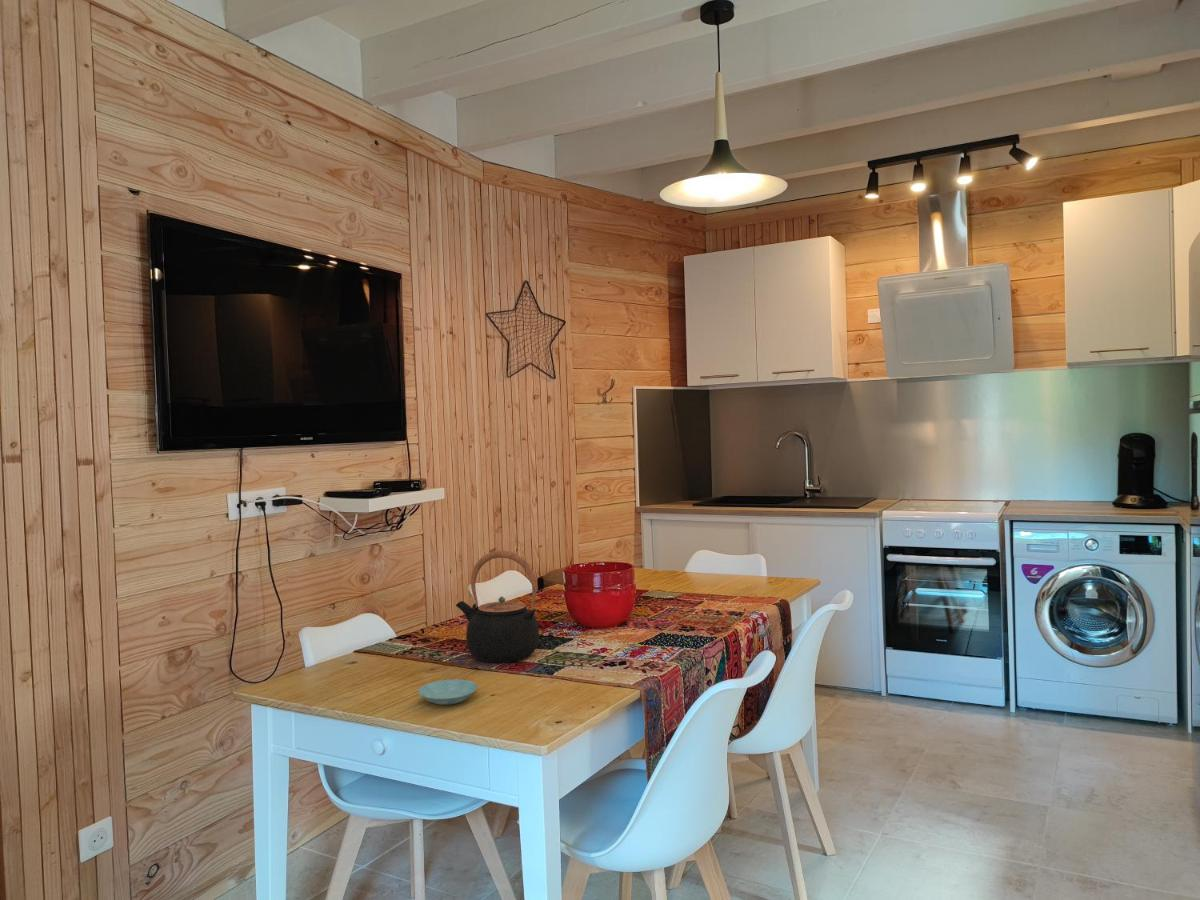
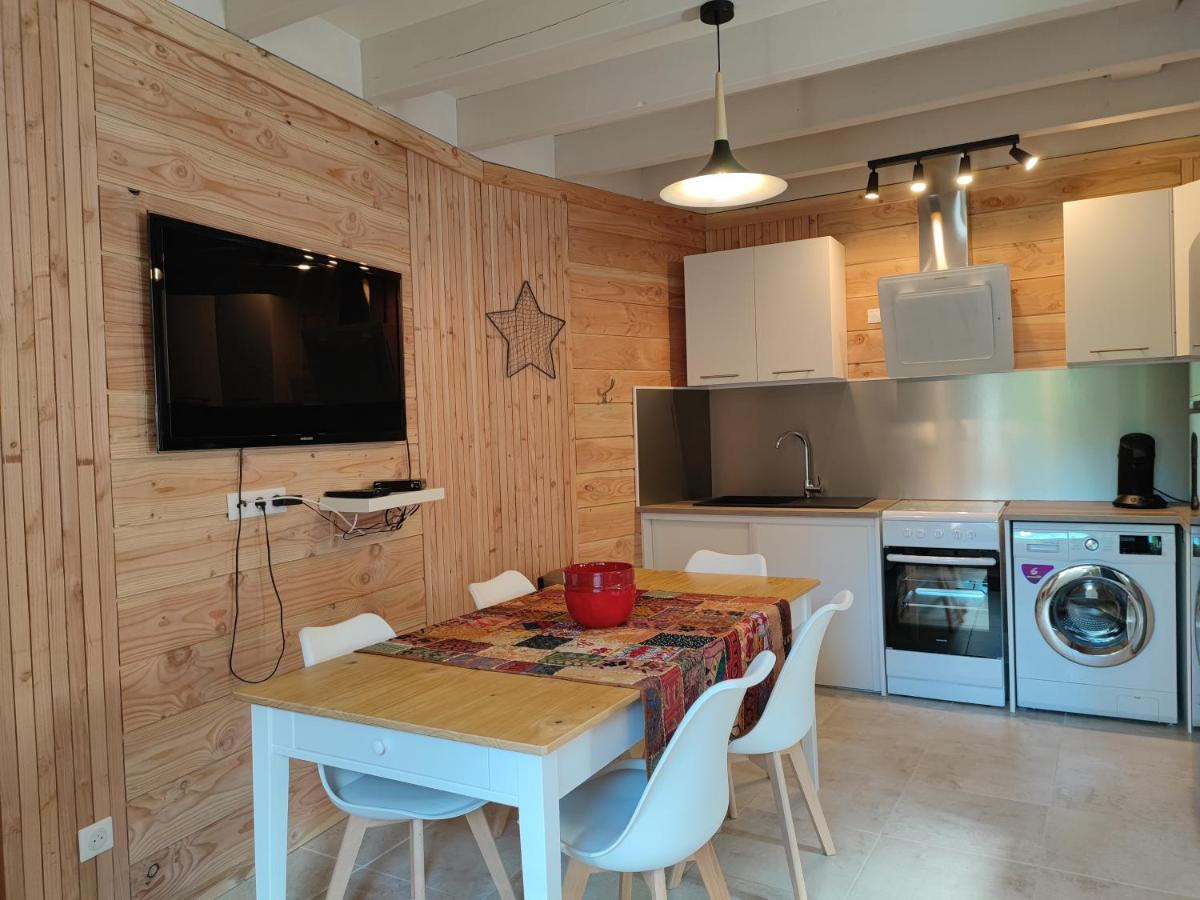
- saucer [417,678,479,706]
- teapot [455,550,540,664]
